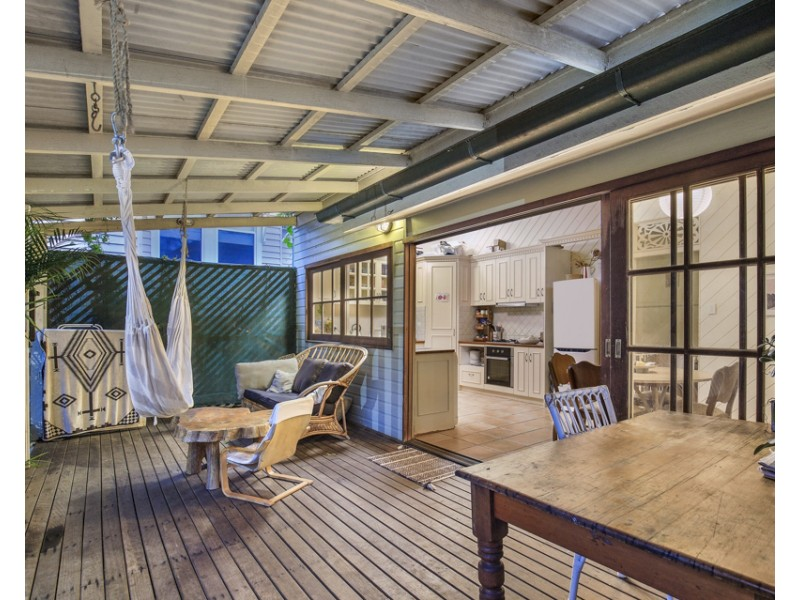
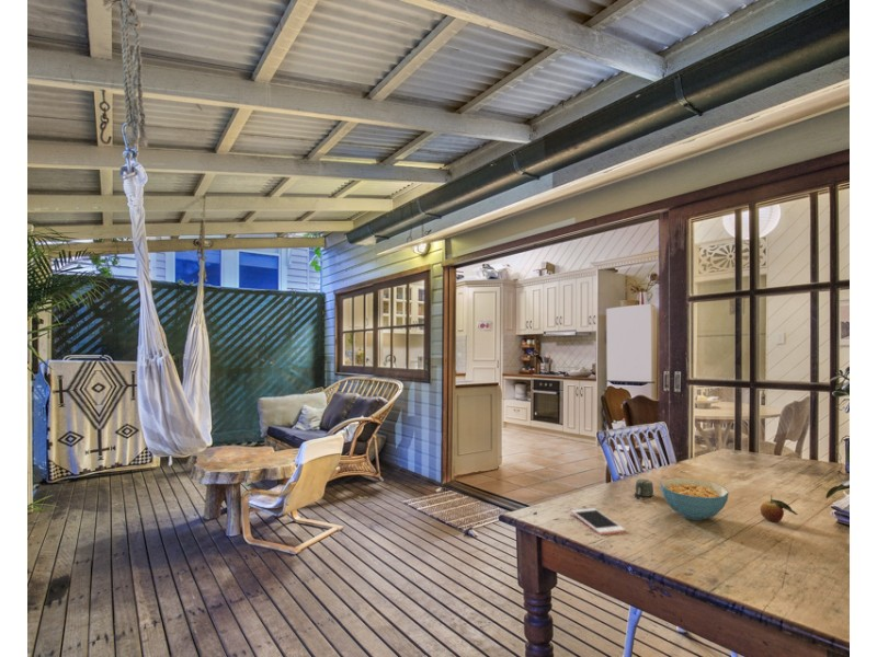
+ cell phone [570,507,626,535]
+ cereal bowl [659,477,730,521]
+ cup [634,477,654,500]
+ fruit [760,494,799,522]
